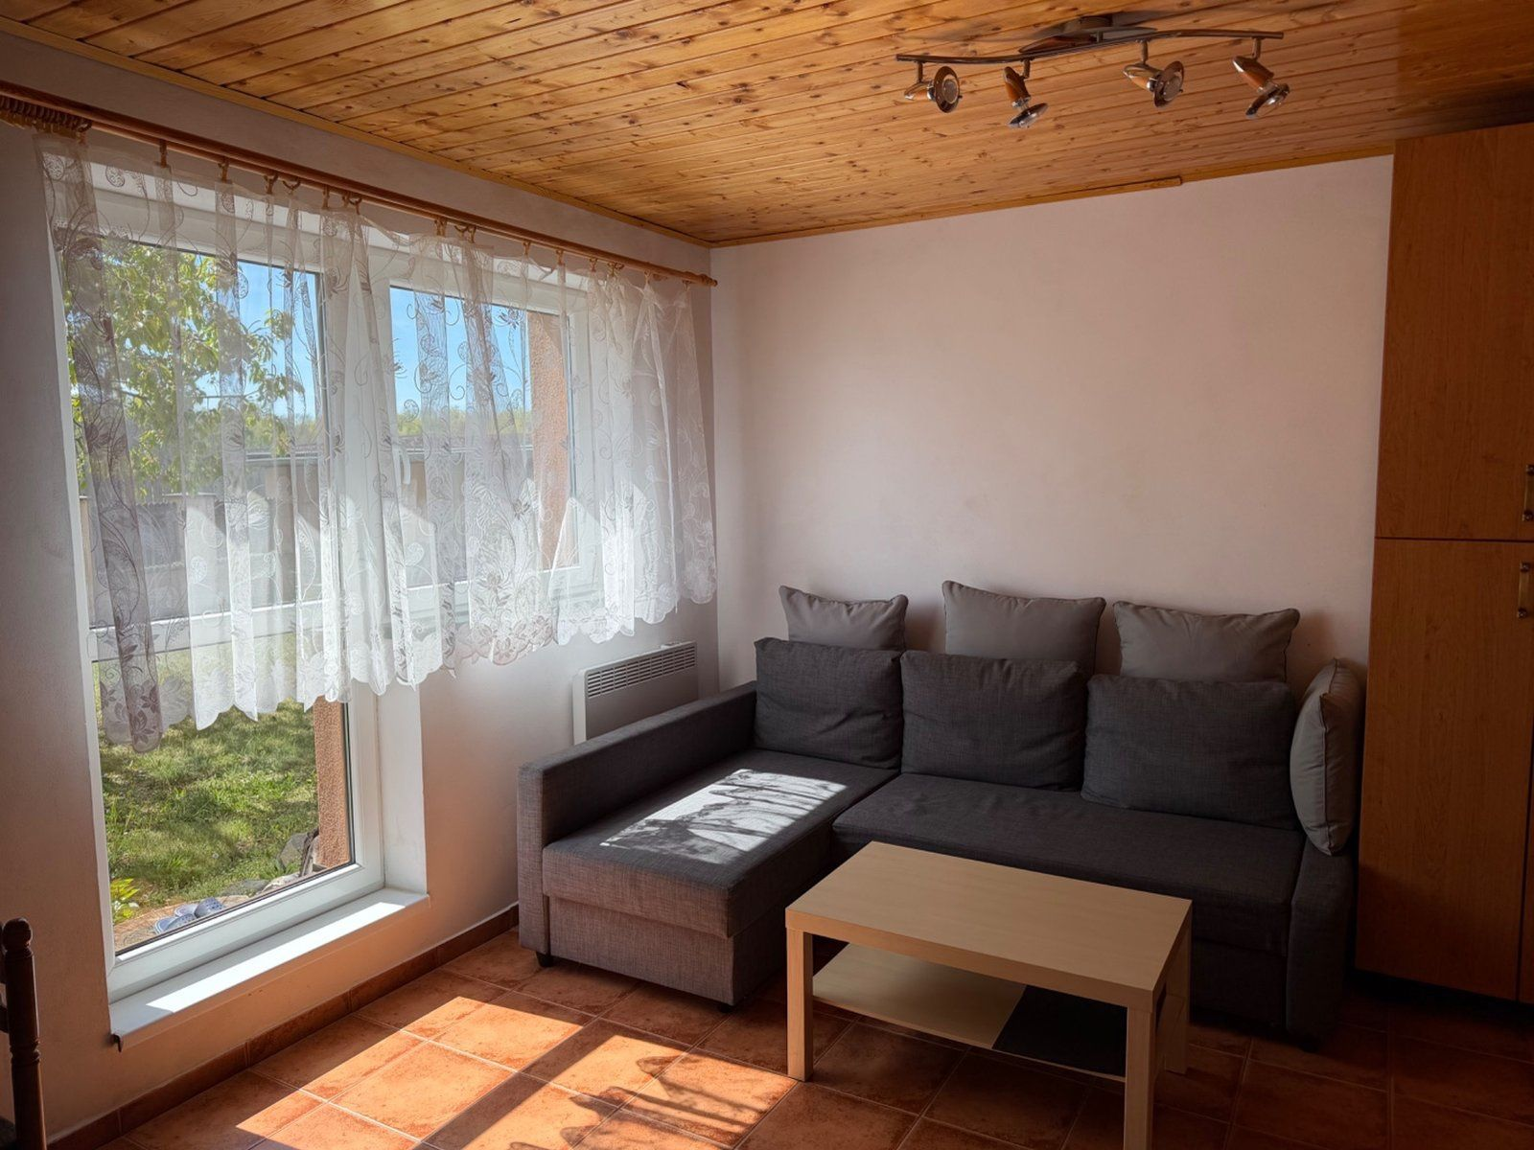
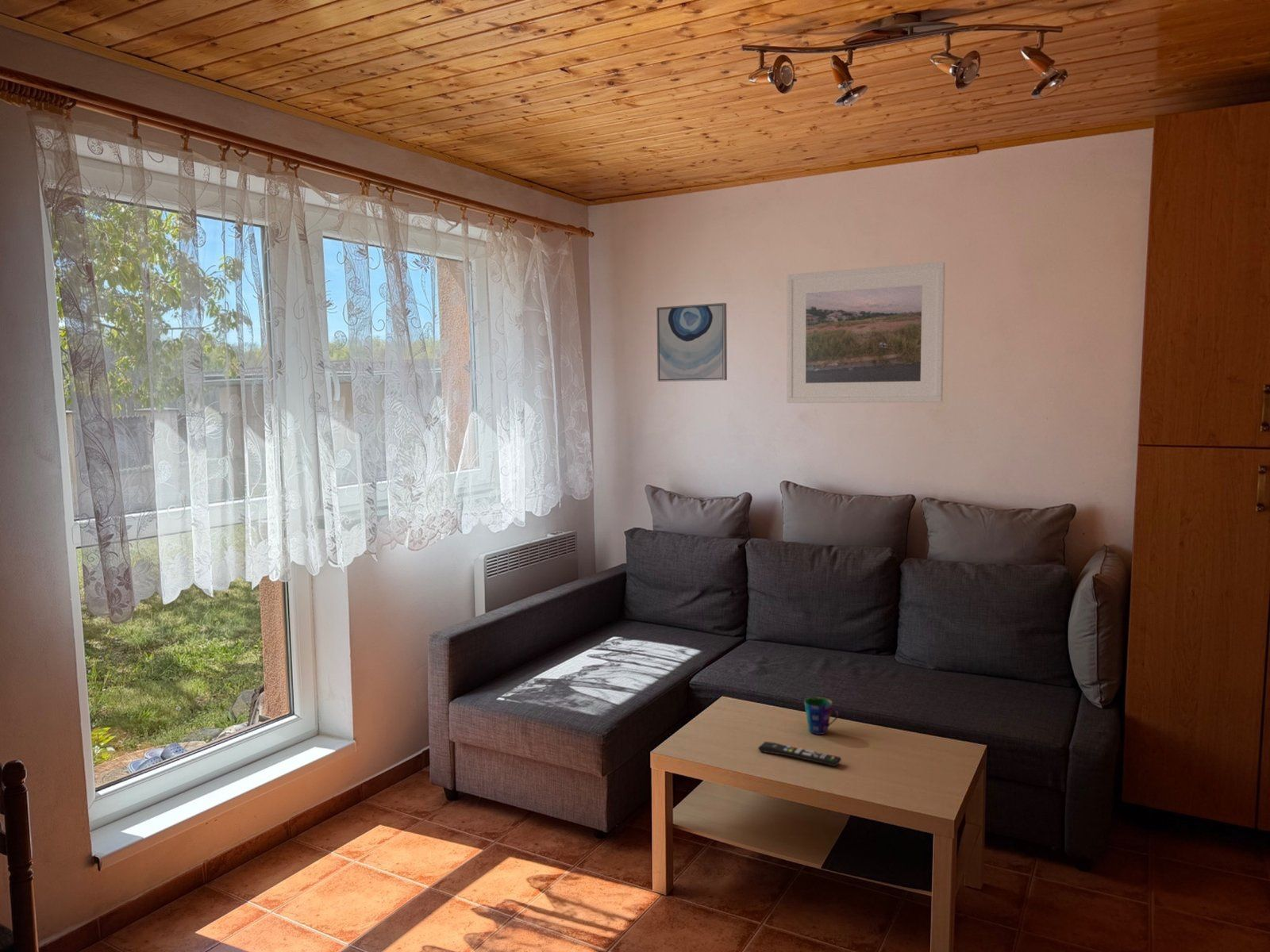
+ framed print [786,261,946,404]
+ wall art [656,302,728,382]
+ remote control [757,741,842,767]
+ cup [803,697,840,735]
